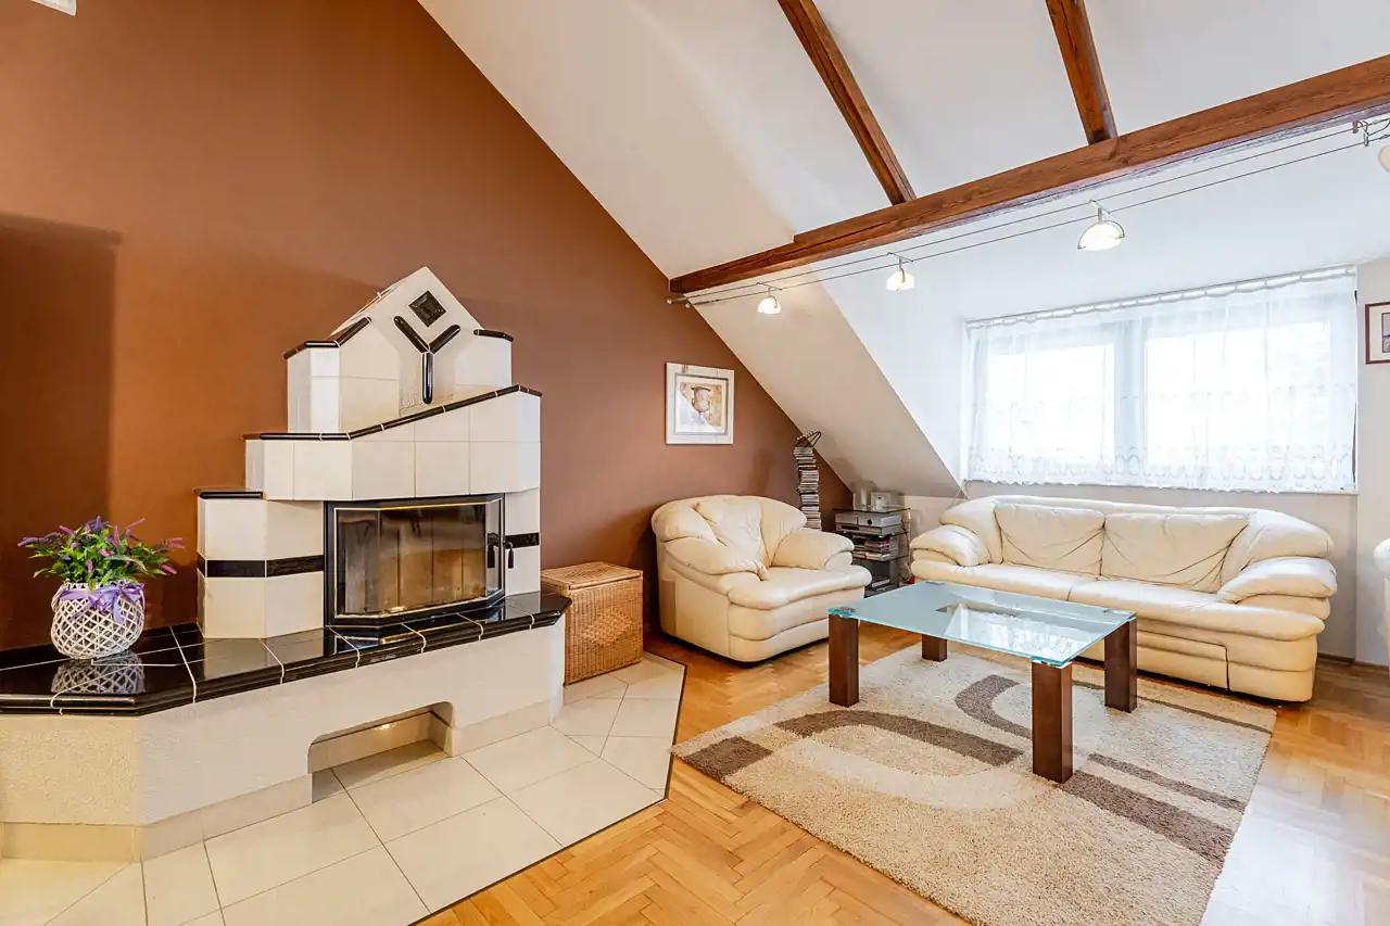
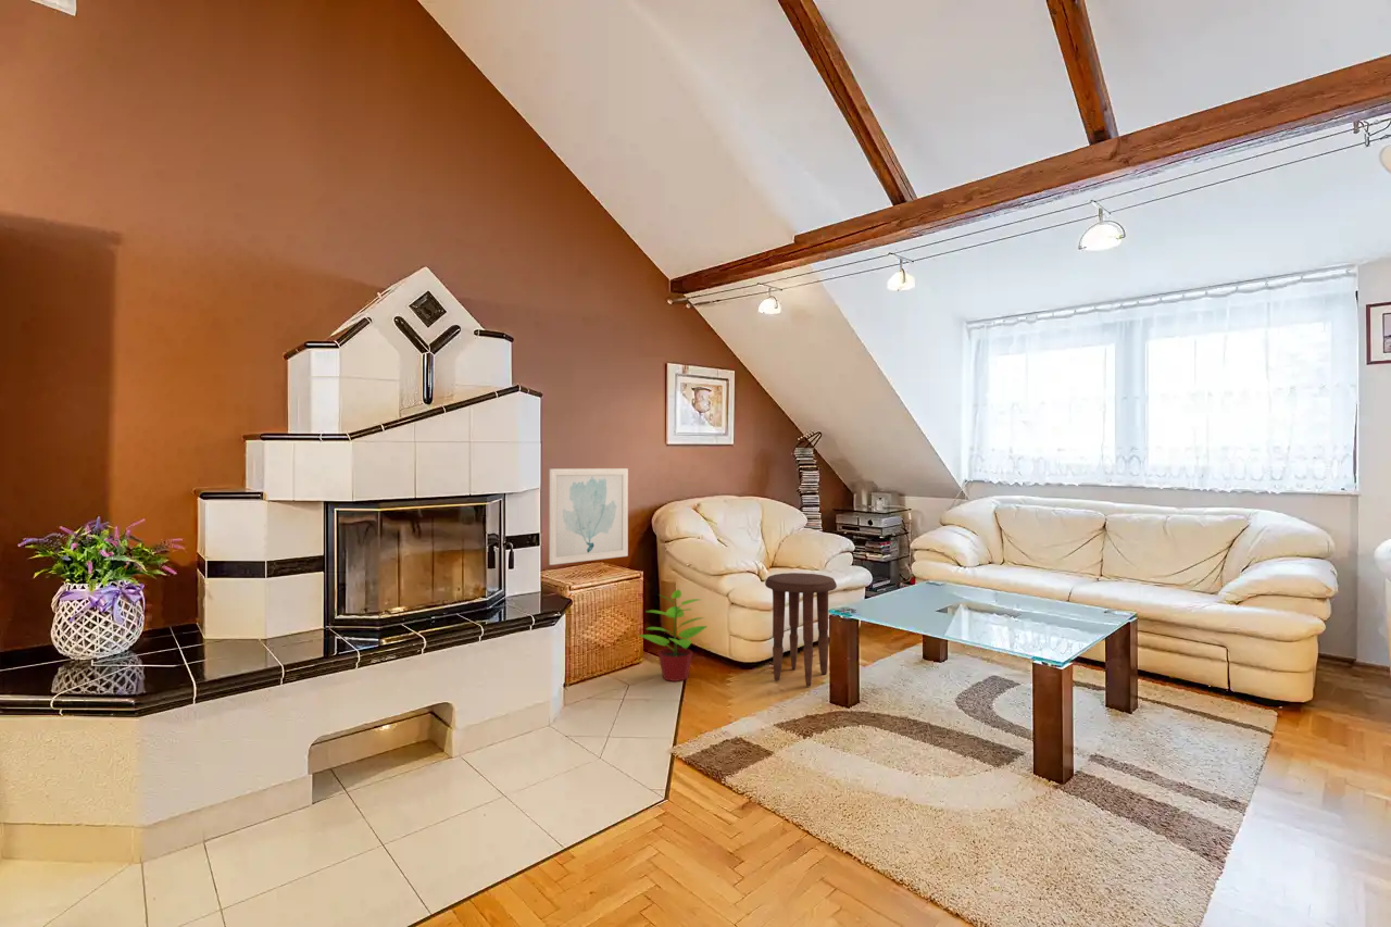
+ potted plant [637,588,709,682]
+ side table [764,572,838,687]
+ wall art [548,467,629,566]
